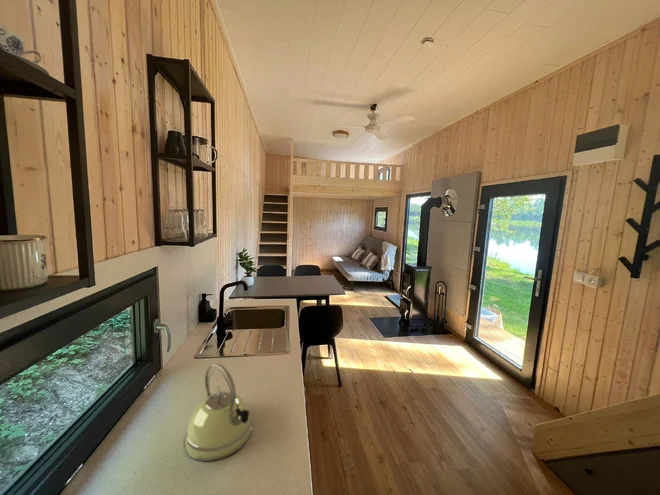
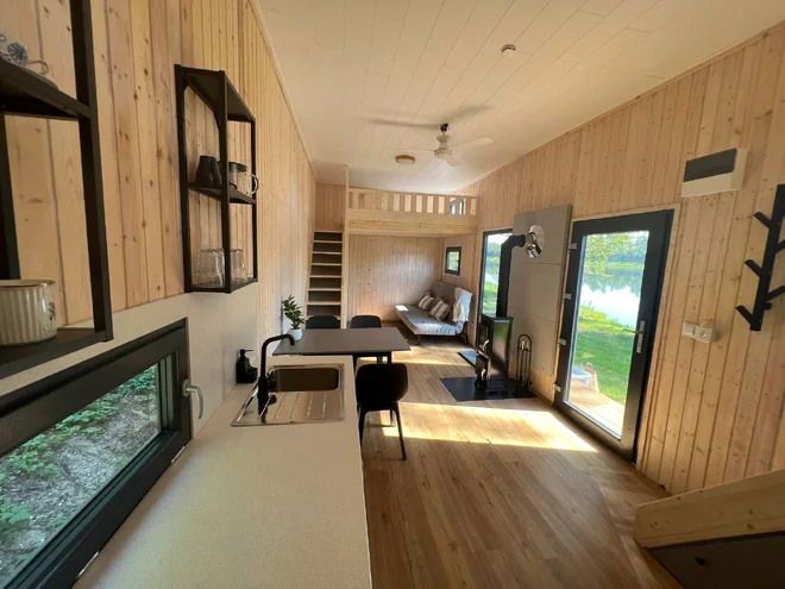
- kettle [183,363,254,462]
